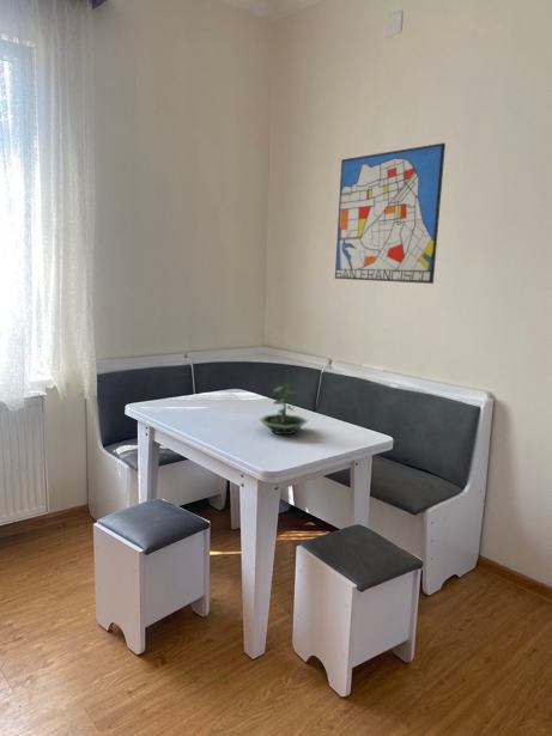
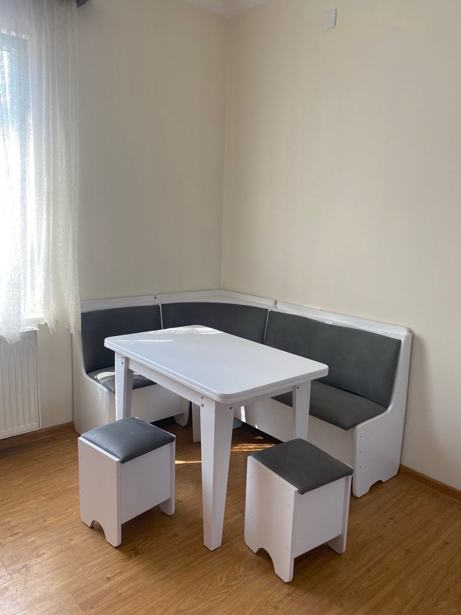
- wall art [334,141,447,285]
- terrarium [257,383,309,436]
